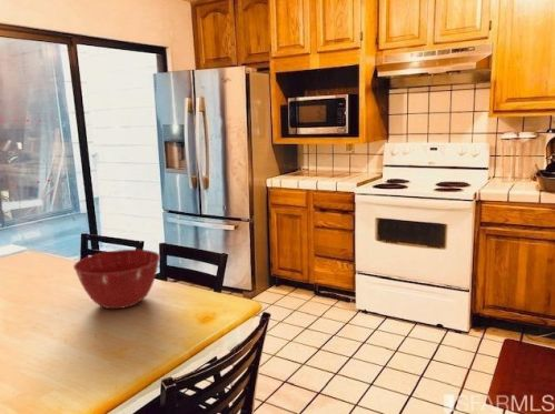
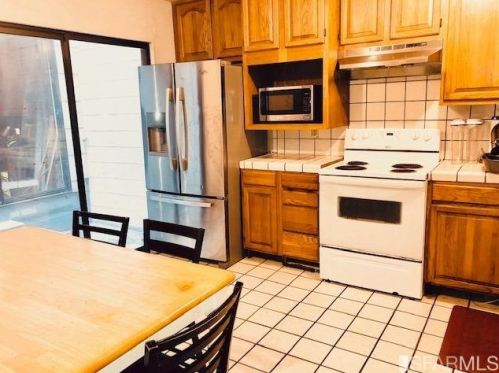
- mixing bowl [72,249,161,310]
